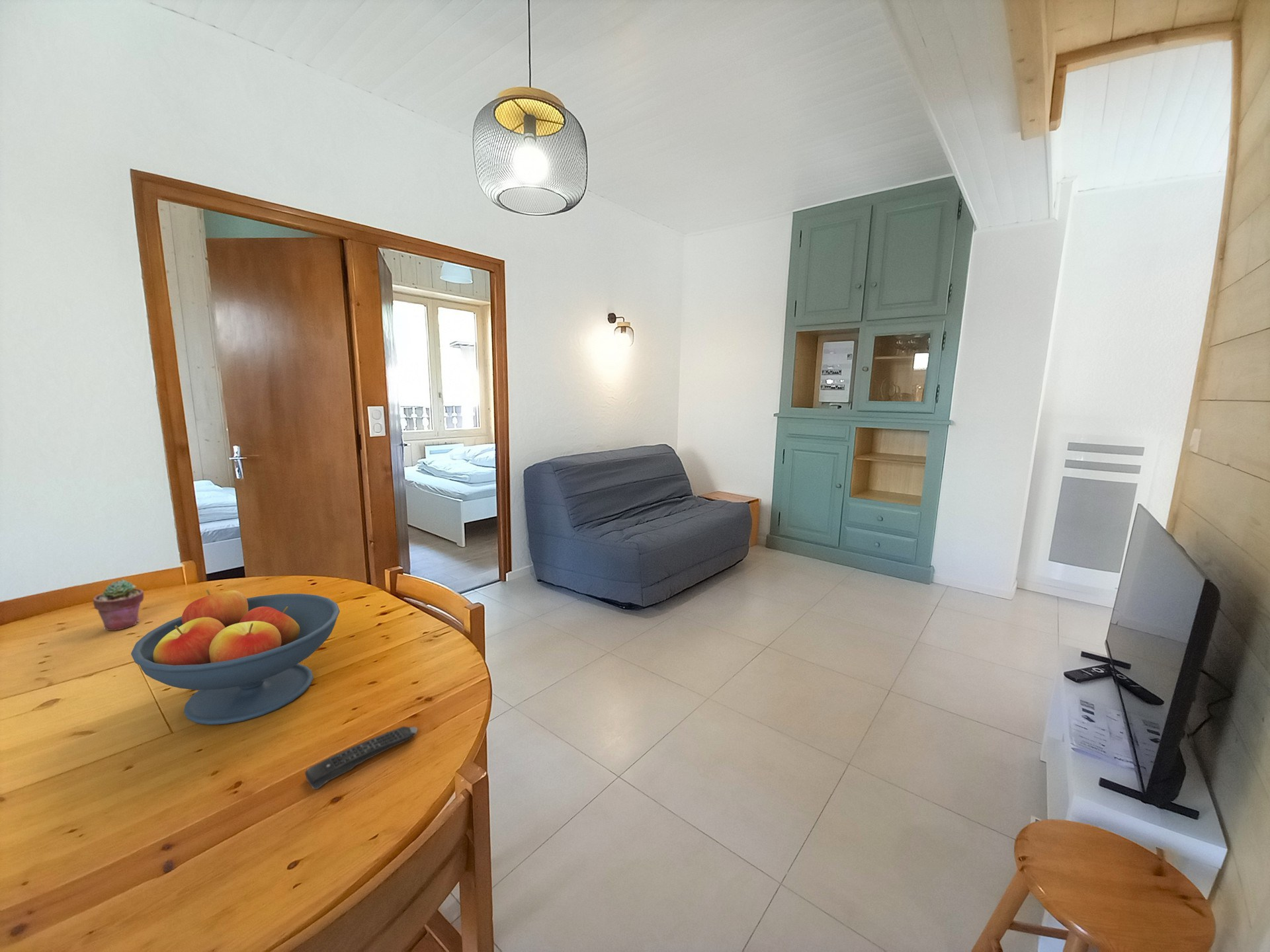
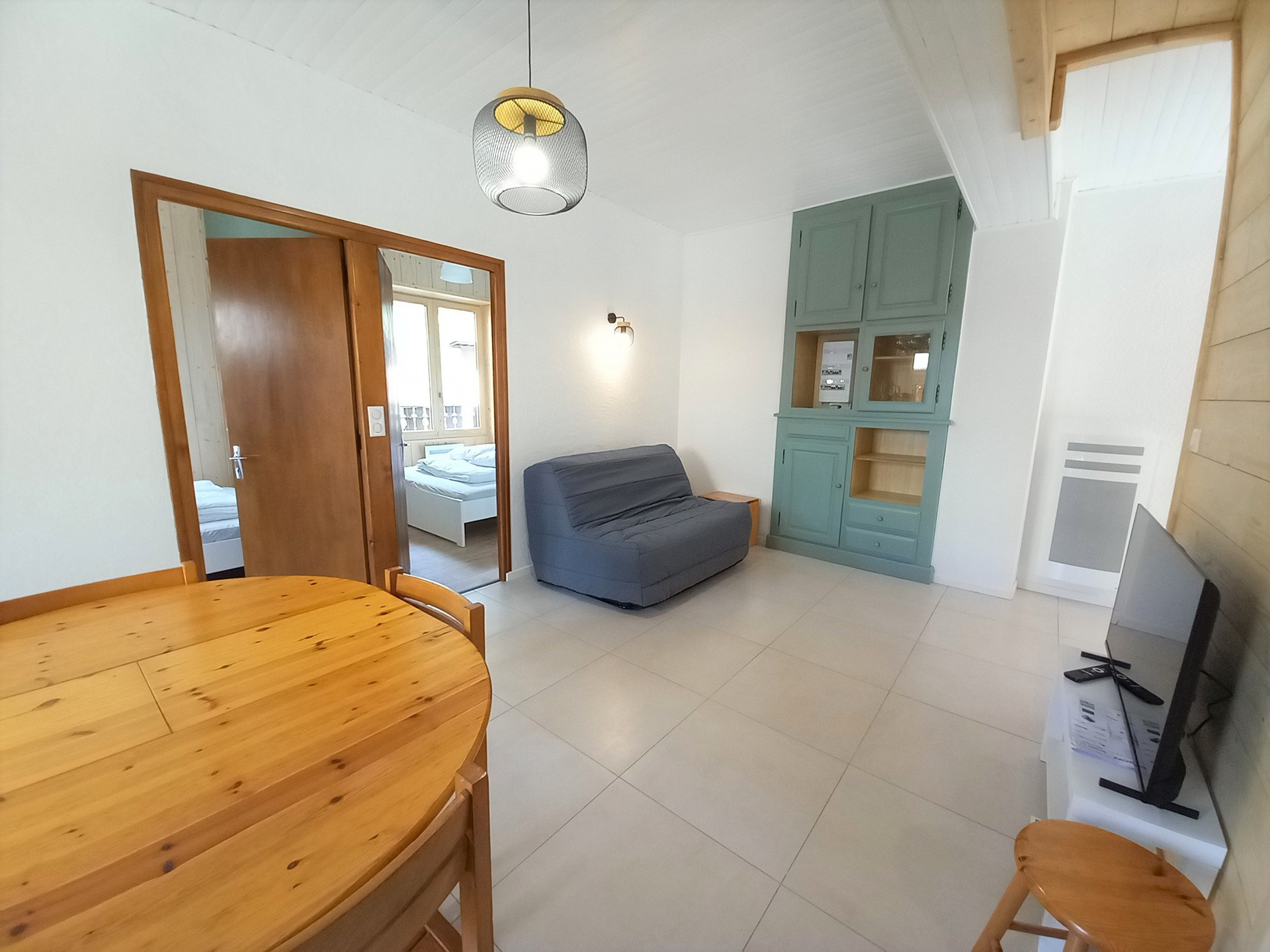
- potted succulent [93,579,145,631]
- fruit bowl [130,589,341,726]
- remote control [304,726,418,790]
